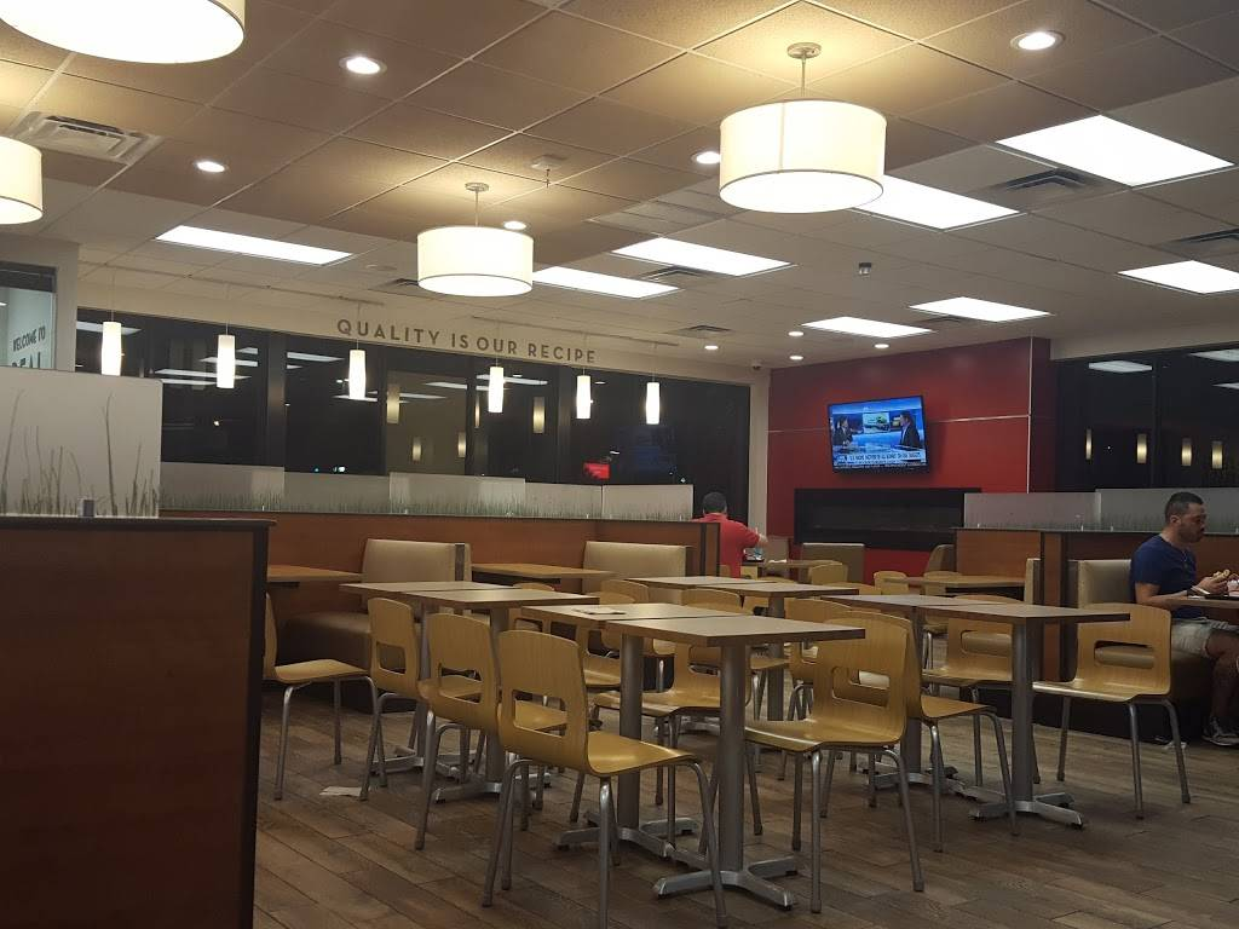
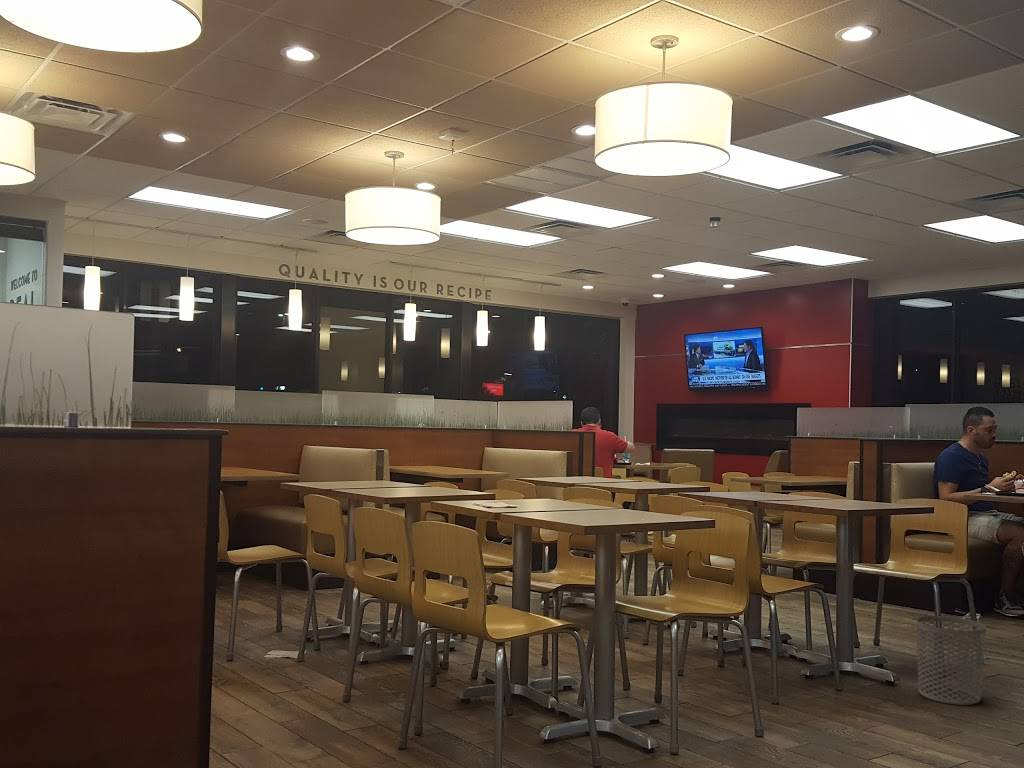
+ waste bin [916,615,987,706]
